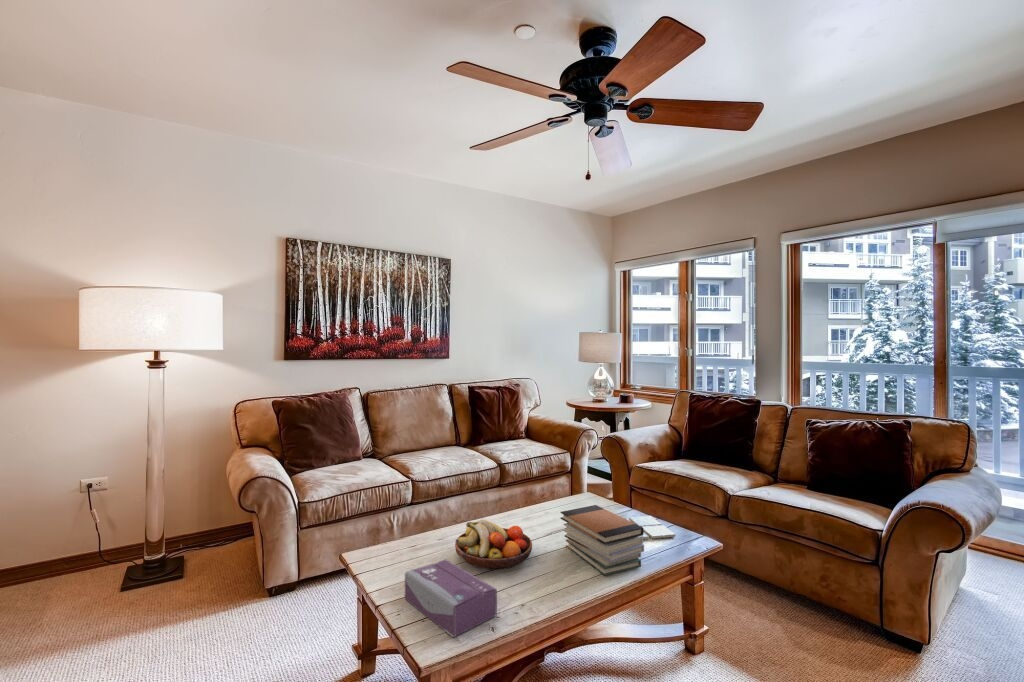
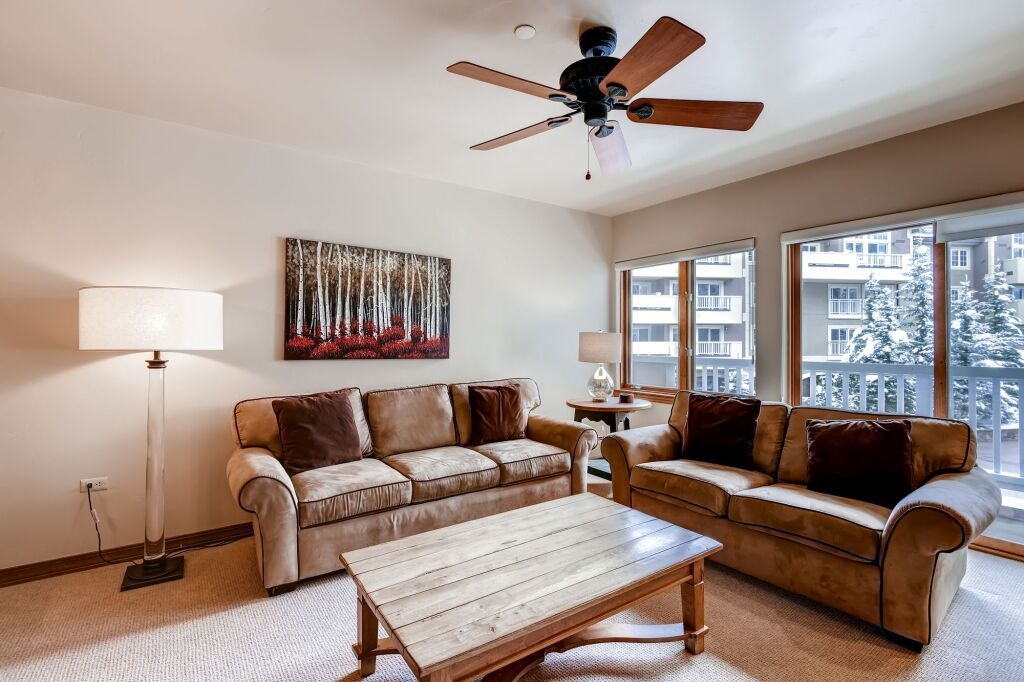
- fruit bowl [454,519,533,571]
- tissue box [404,558,498,638]
- book stack [559,504,645,576]
- drink coaster [623,515,677,540]
